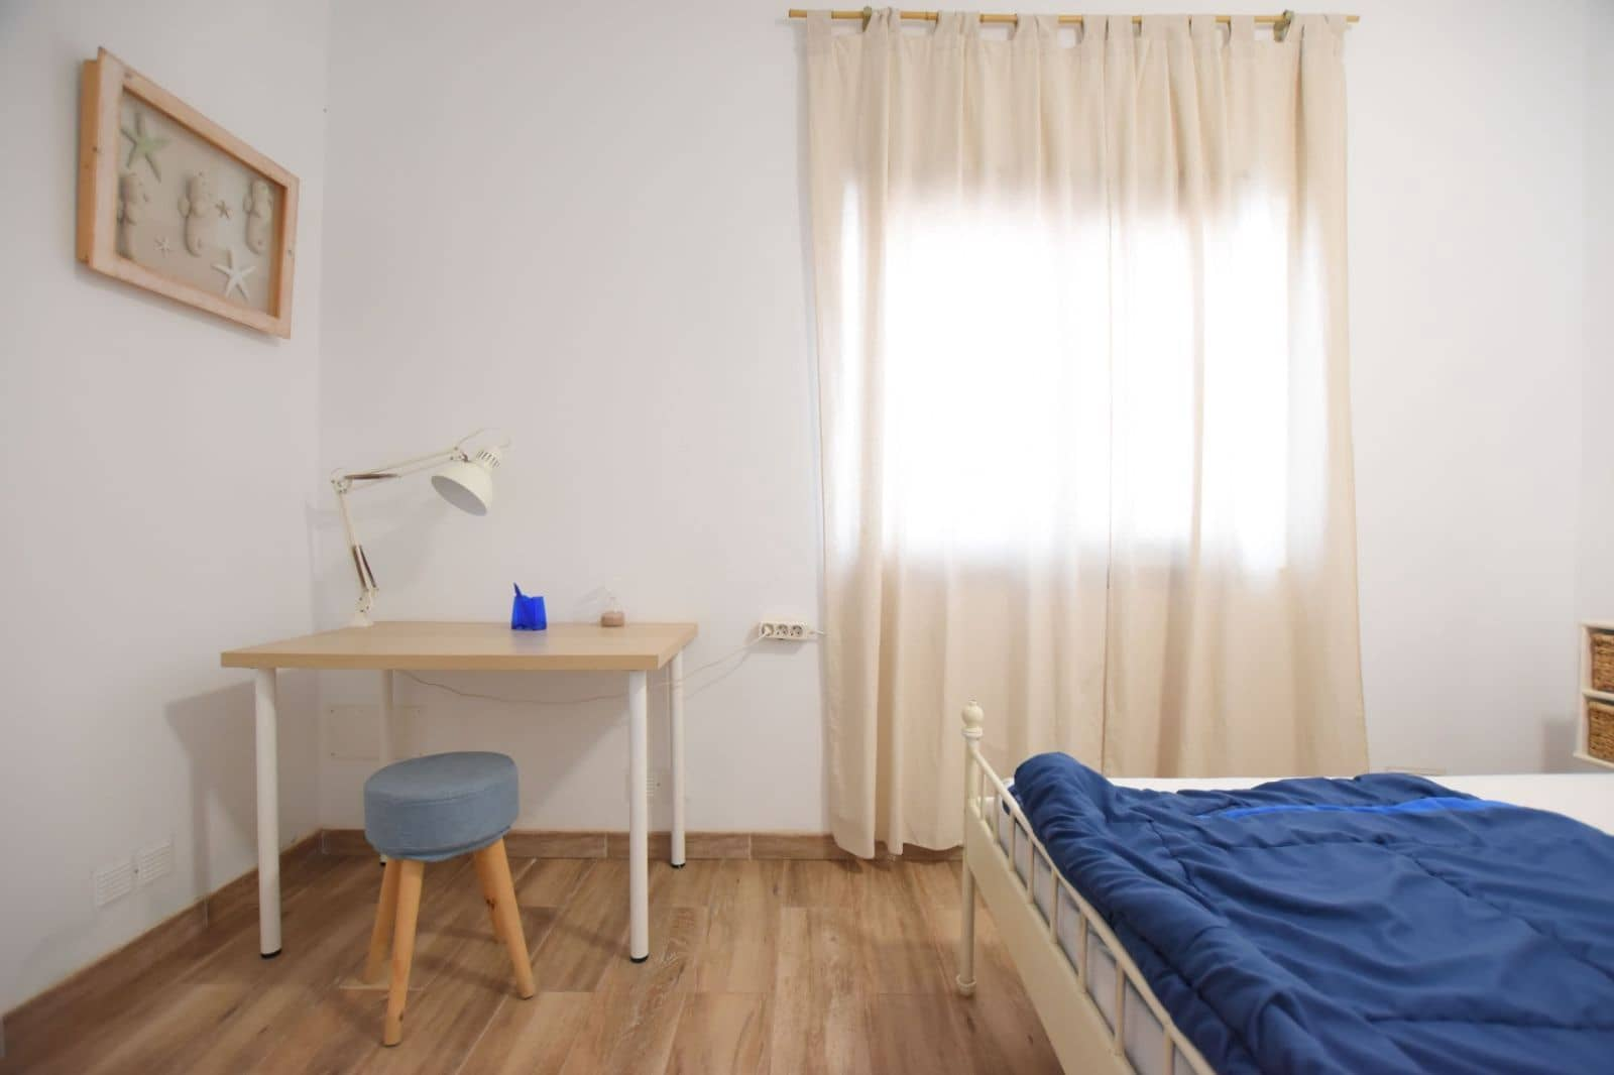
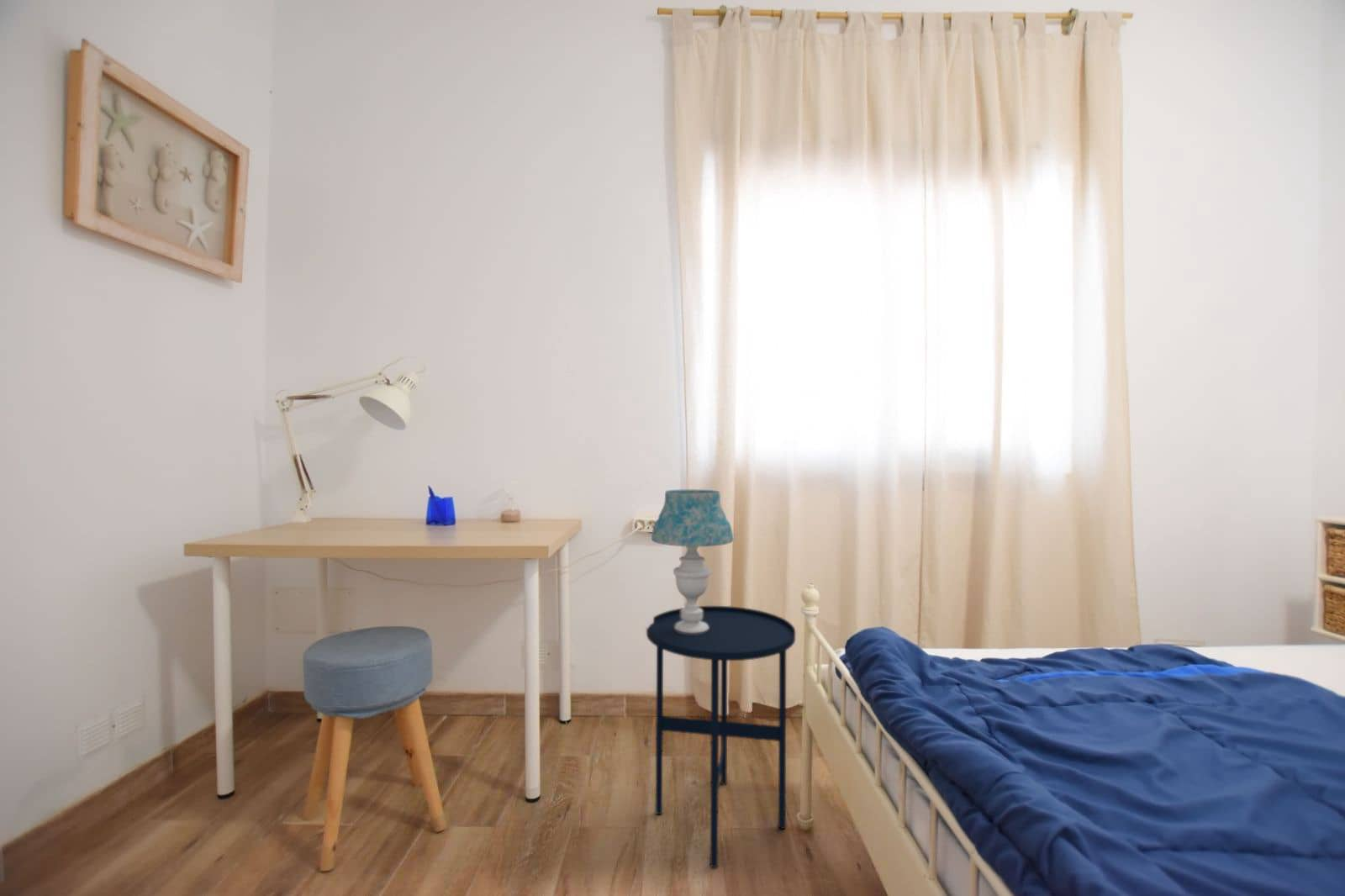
+ side table [646,605,796,868]
+ table lamp [651,488,734,634]
